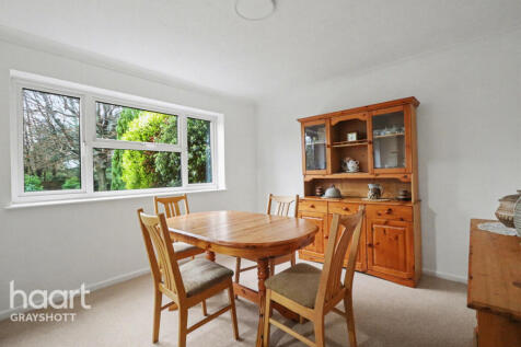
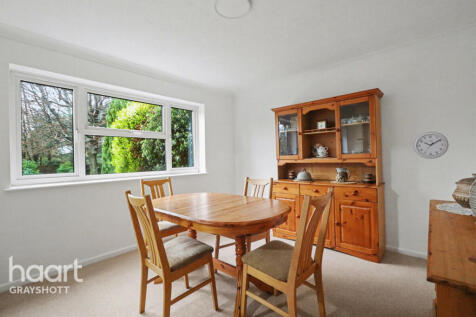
+ wall clock [413,131,449,160]
